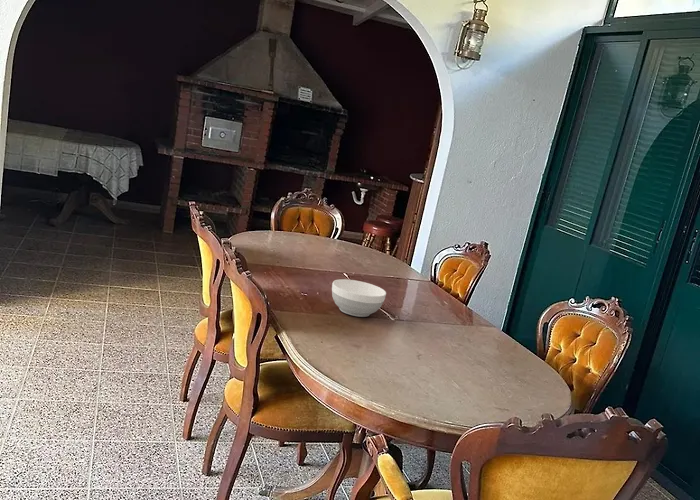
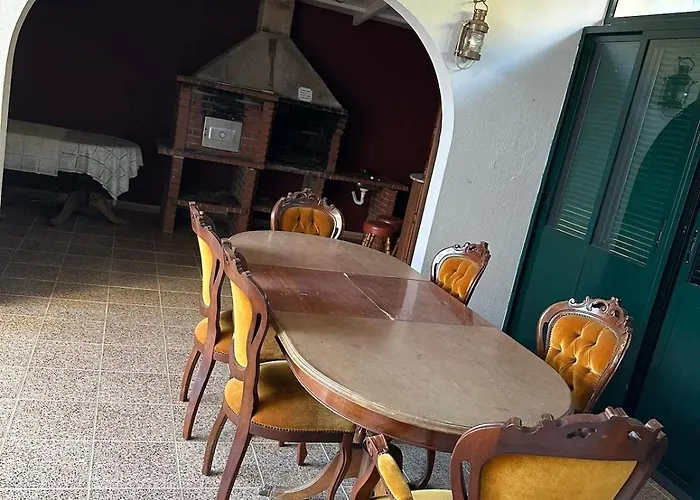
- bowl [331,278,387,318]
